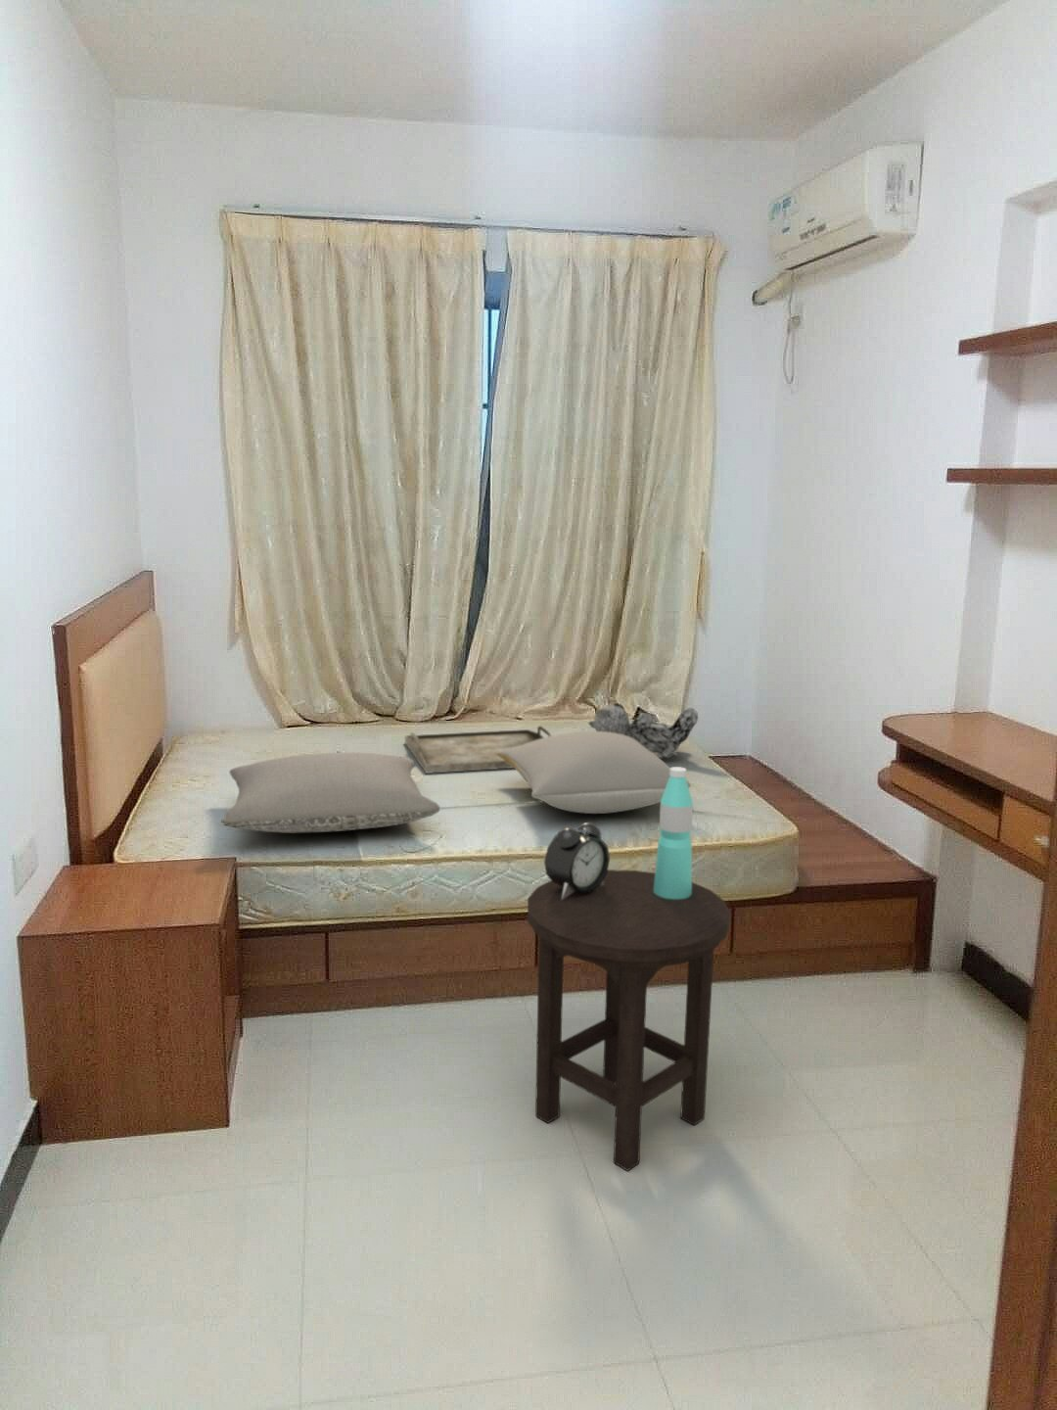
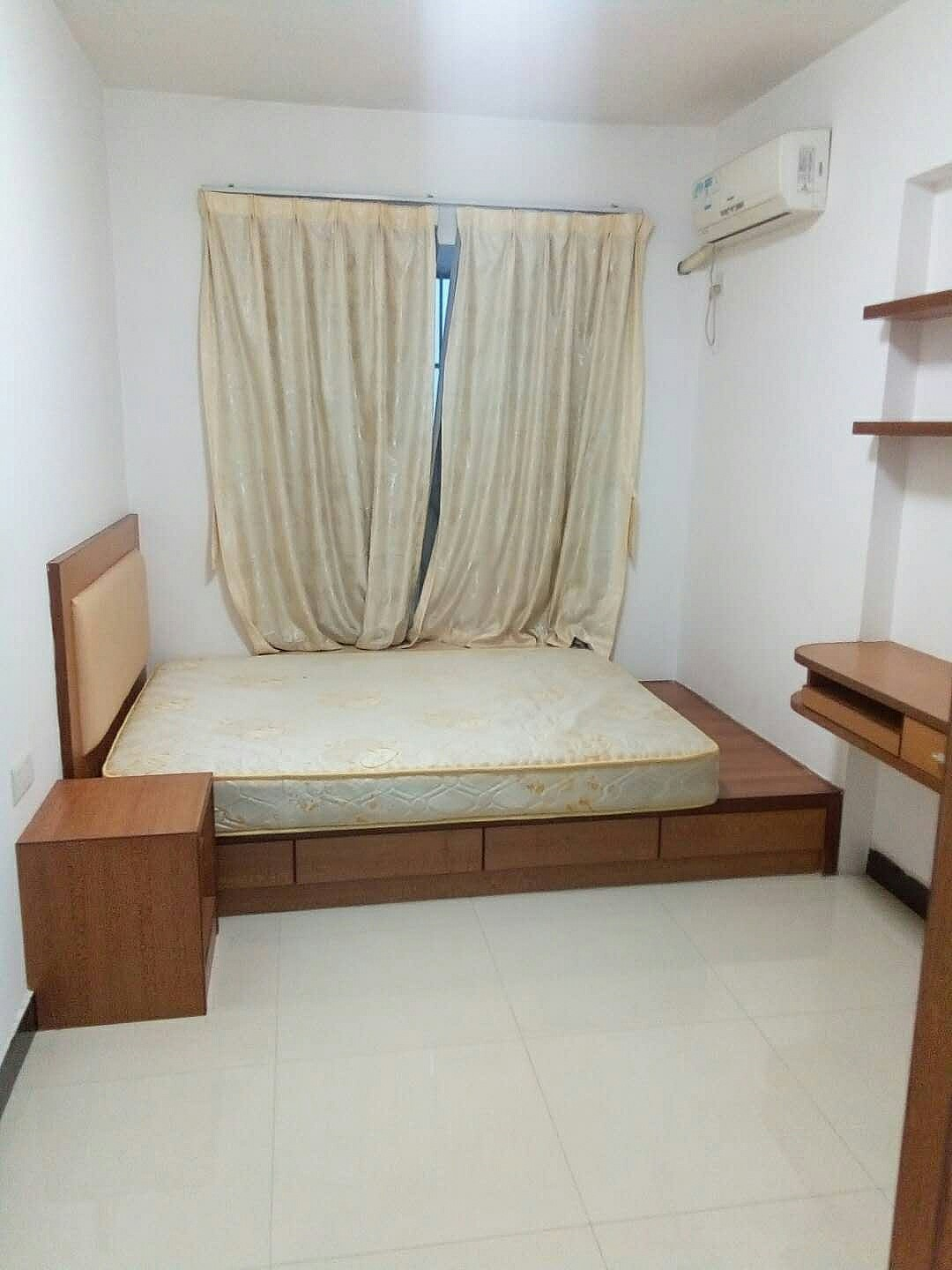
- pillow [497,731,692,815]
- serving tray [404,725,553,775]
- water bottle [654,766,694,899]
- teddy bear [587,702,698,759]
- stool [526,868,732,1172]
- alarm clock [543,822,611,900]
- pillow [220,752,442,834]
